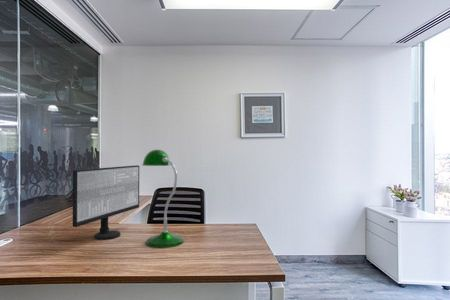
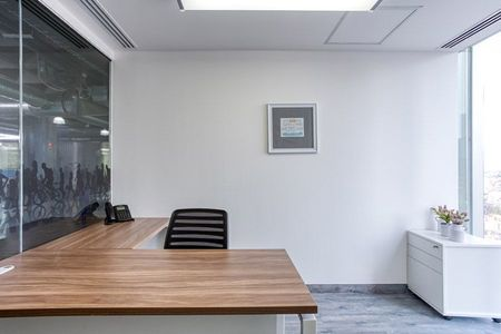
- desk lamp [141,149,185,249]
- computer monitor [72,164,140,241]
